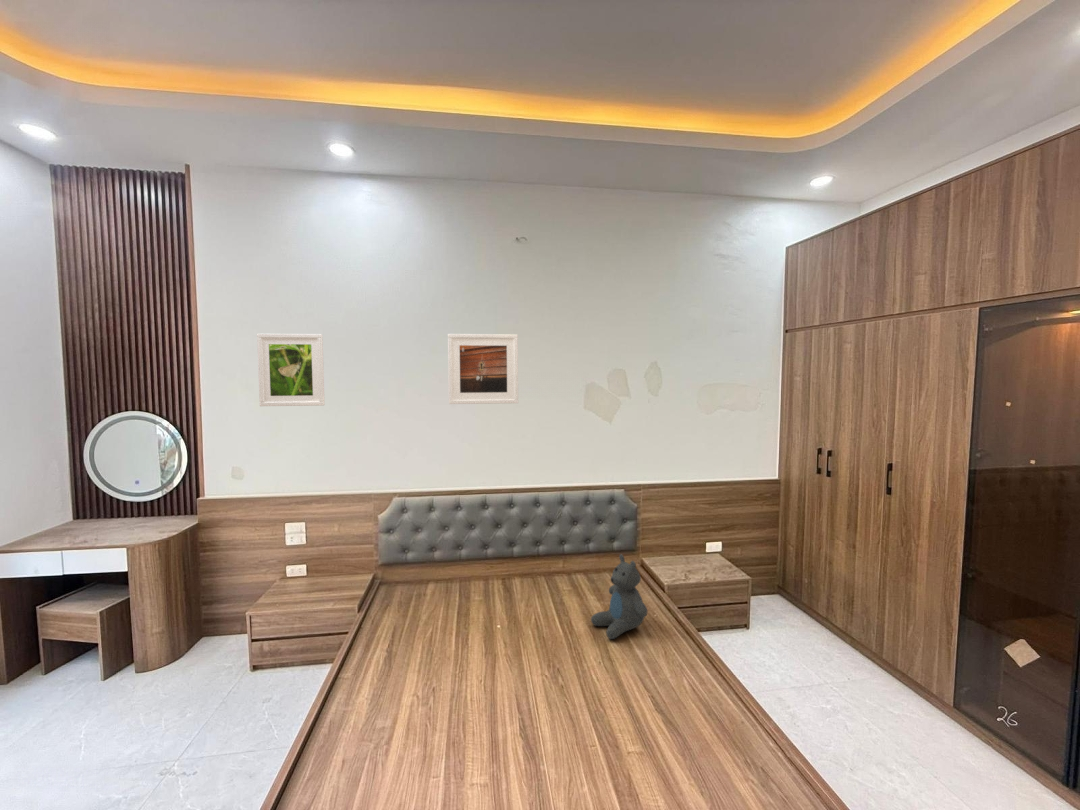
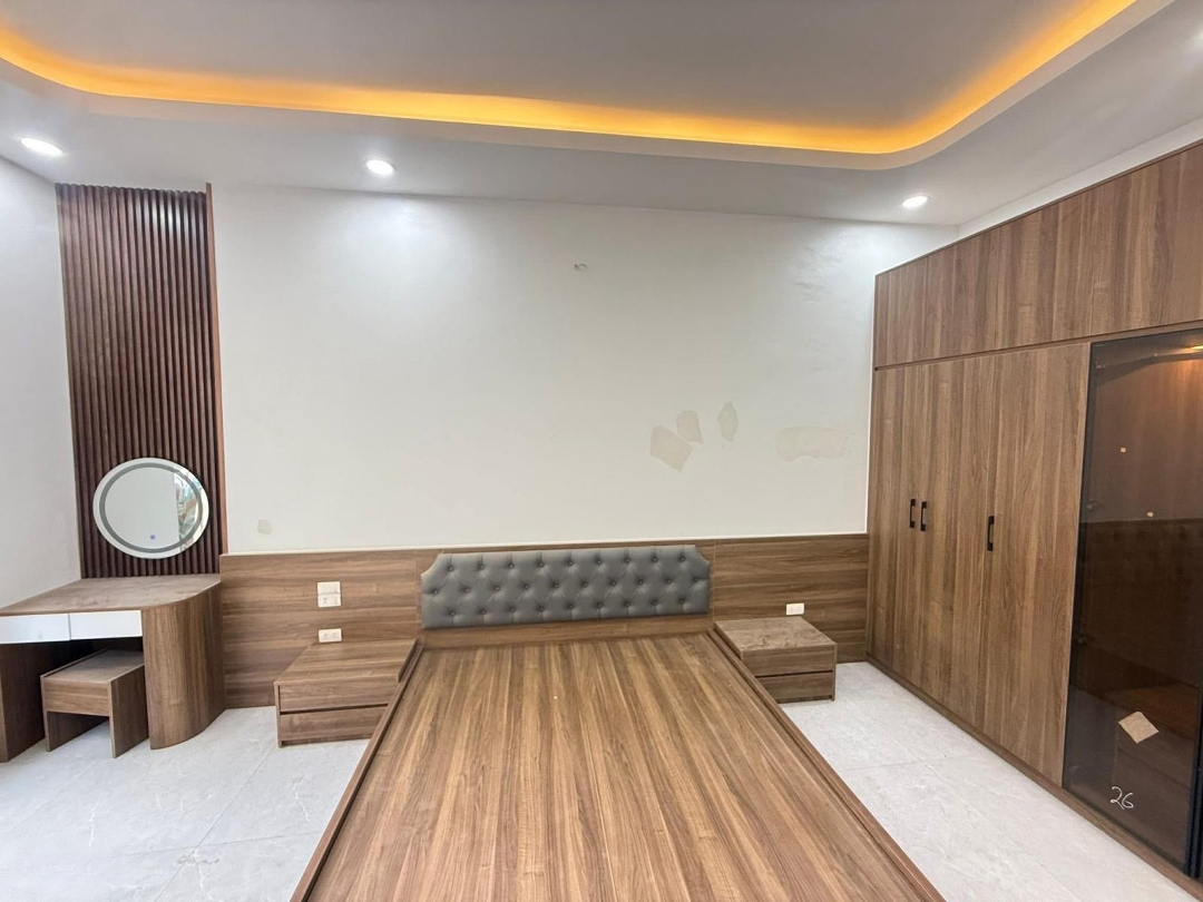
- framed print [447,333,519,405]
- teddy bear [590,553,648,640]
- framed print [256,333,326,407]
